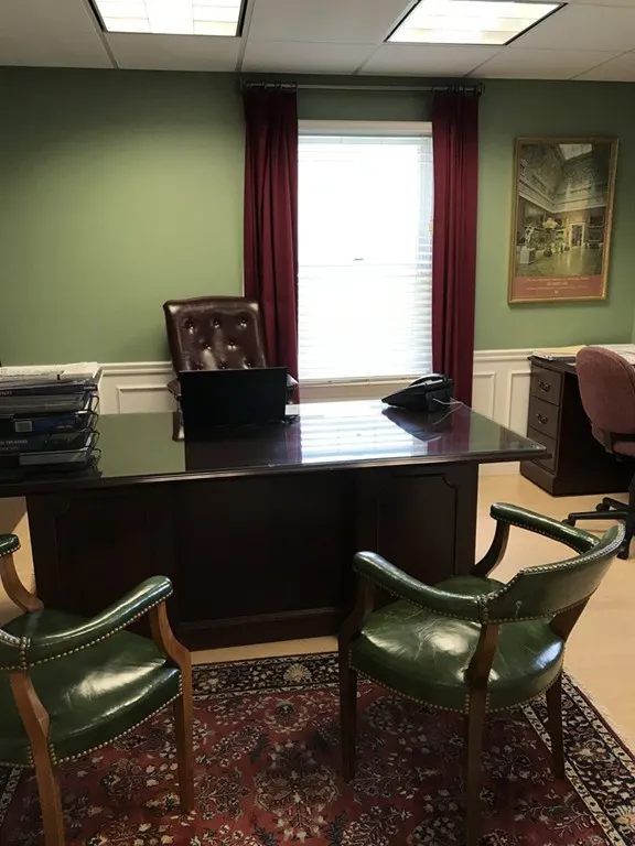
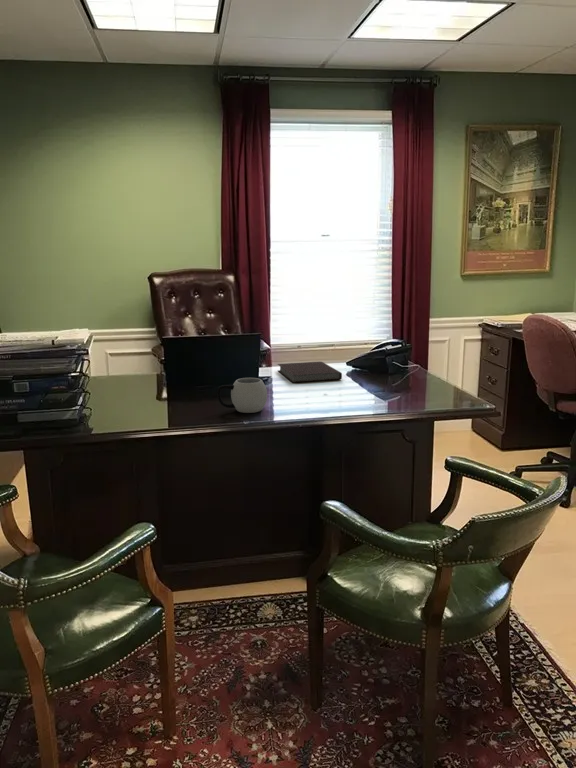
+ mug [216,377,268,414]
+ notebook [277,361,343,384]
